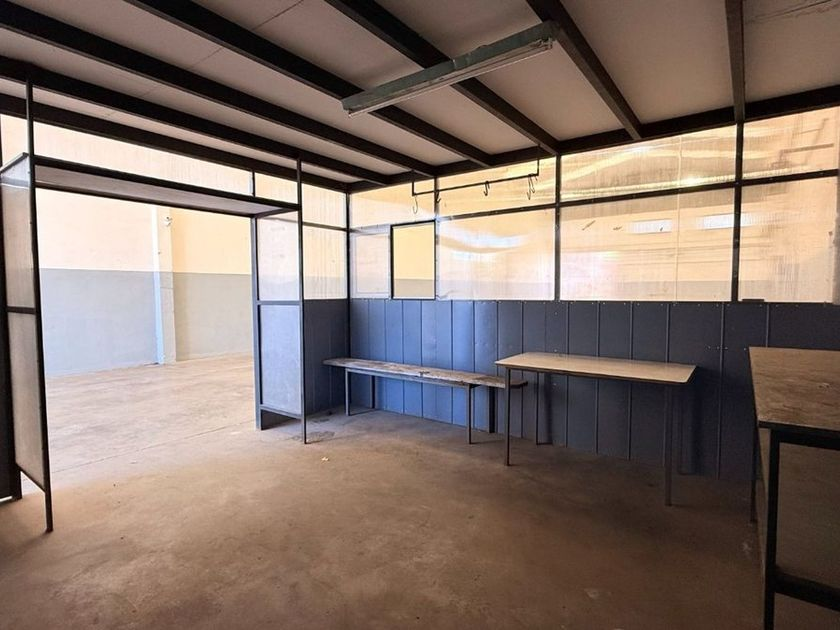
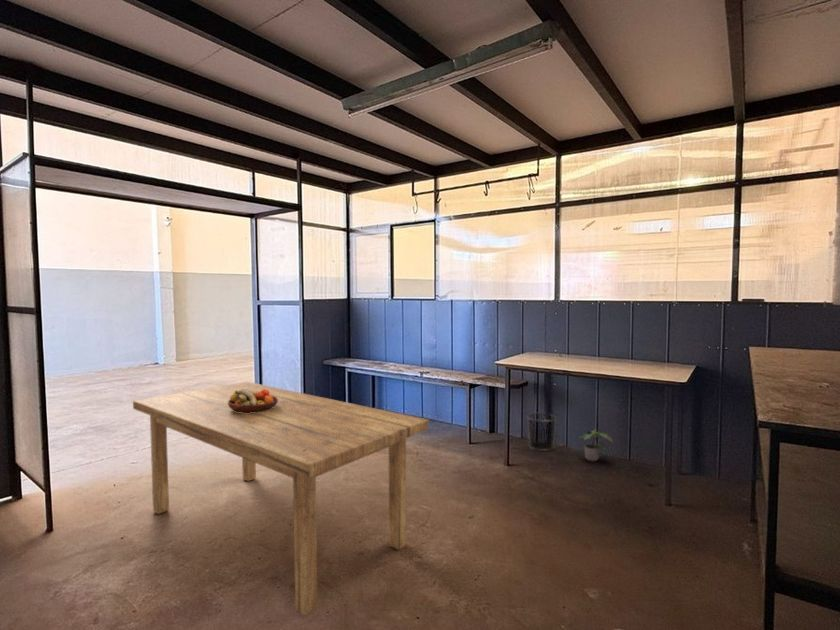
+ potted plant [577,428,614,462]
+ dining table [132,381,430,617]
+ fruit bowl [228,388,278,413]
+ waste bin [526,412,558,452]
